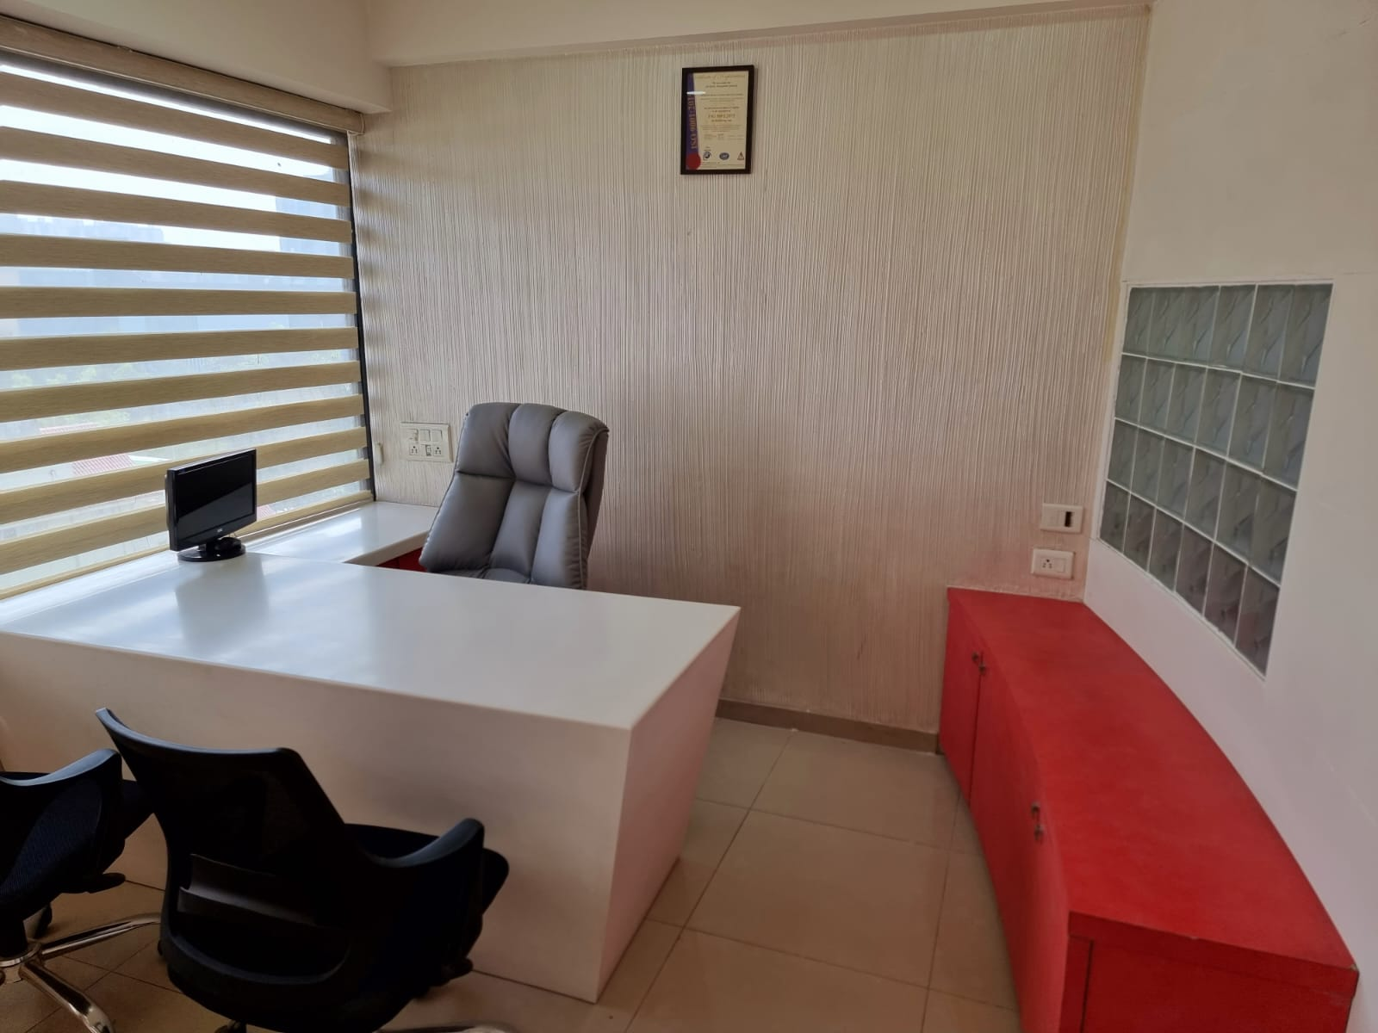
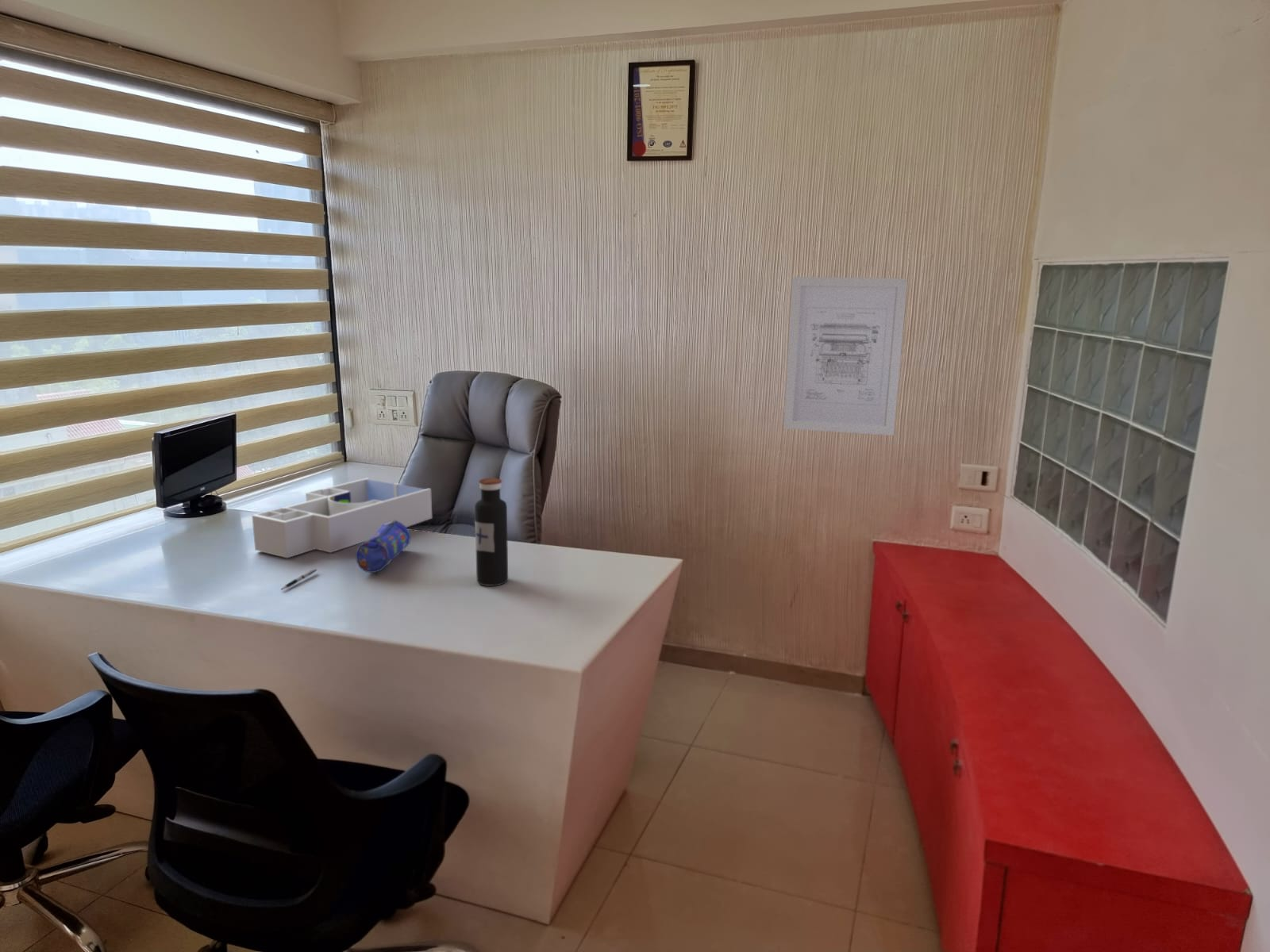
+ wall art [783,276,908,436]
+ water bottle [474,478,509,587]
+ desk organizer [252,478,433,559]
+ pencil case [355,520,411,574]
+ pen [280,567,318,591]
